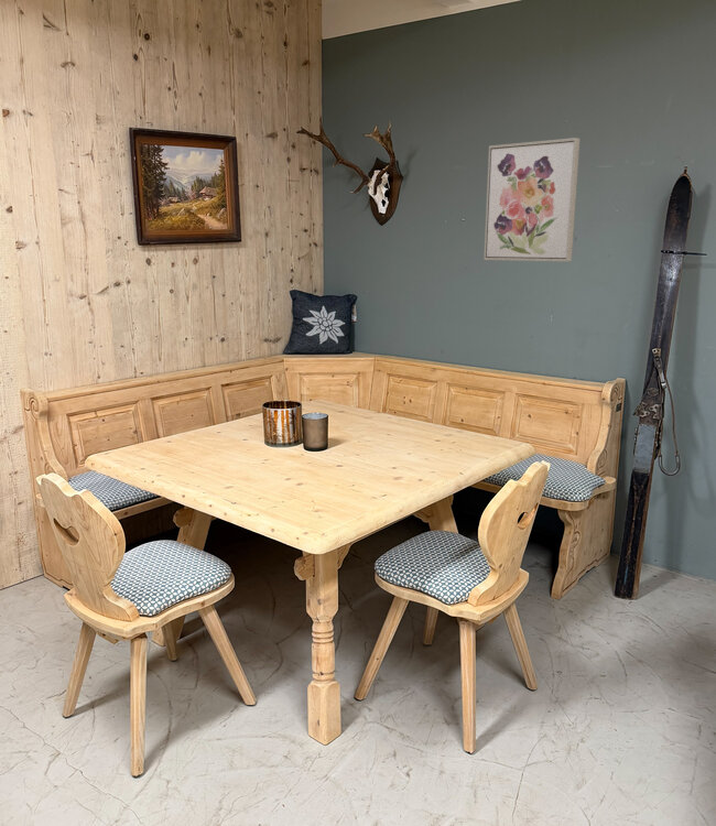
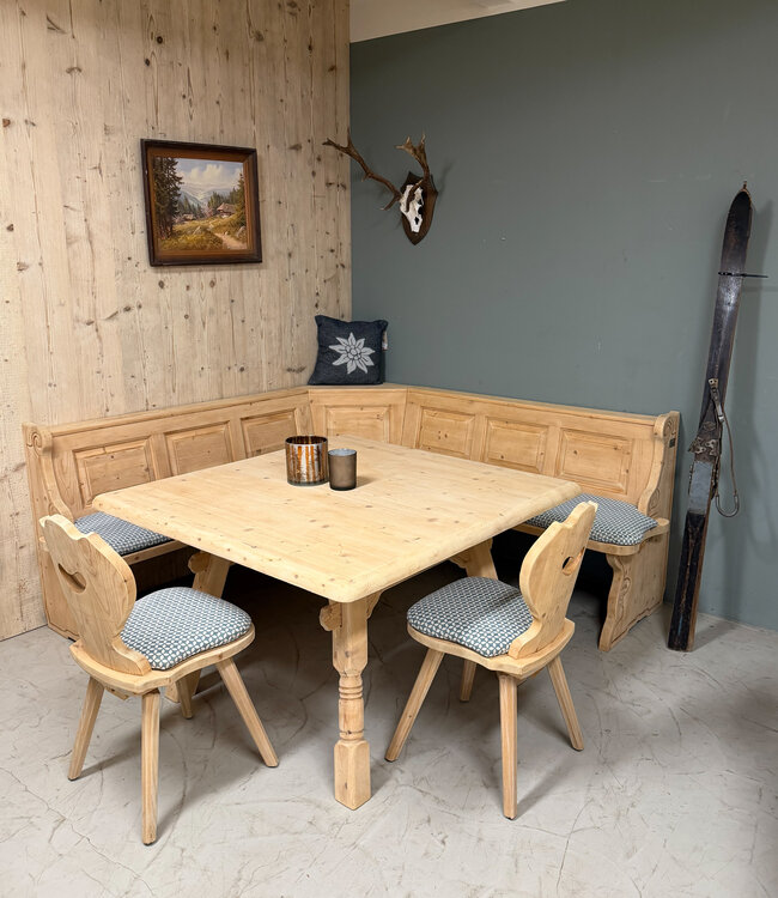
- wall art [482,137,581,262]
